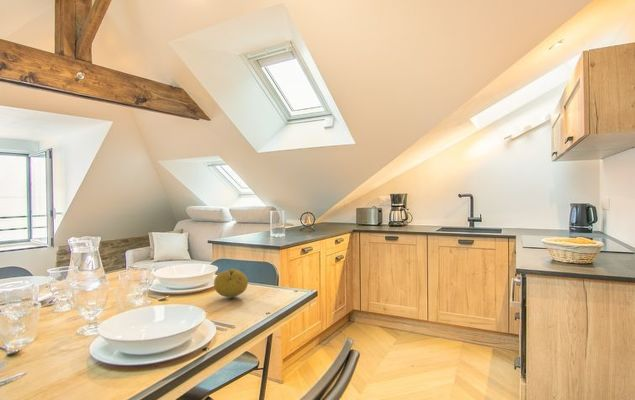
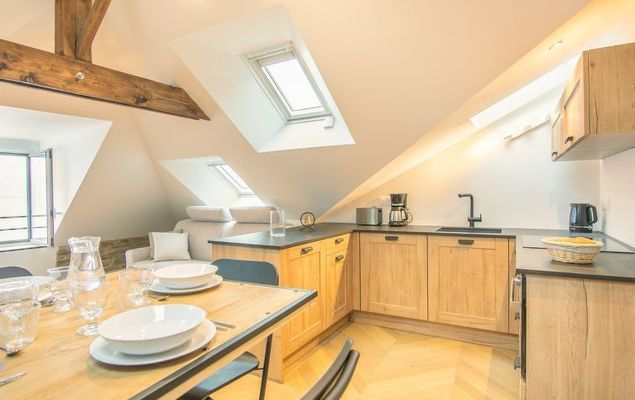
- fruit [213,268,249,299]
